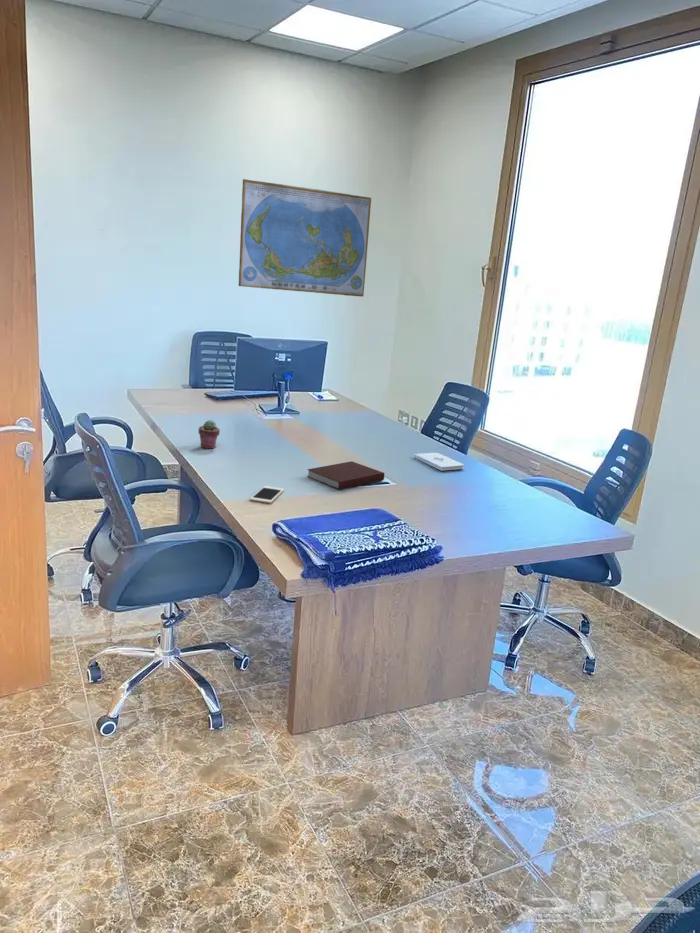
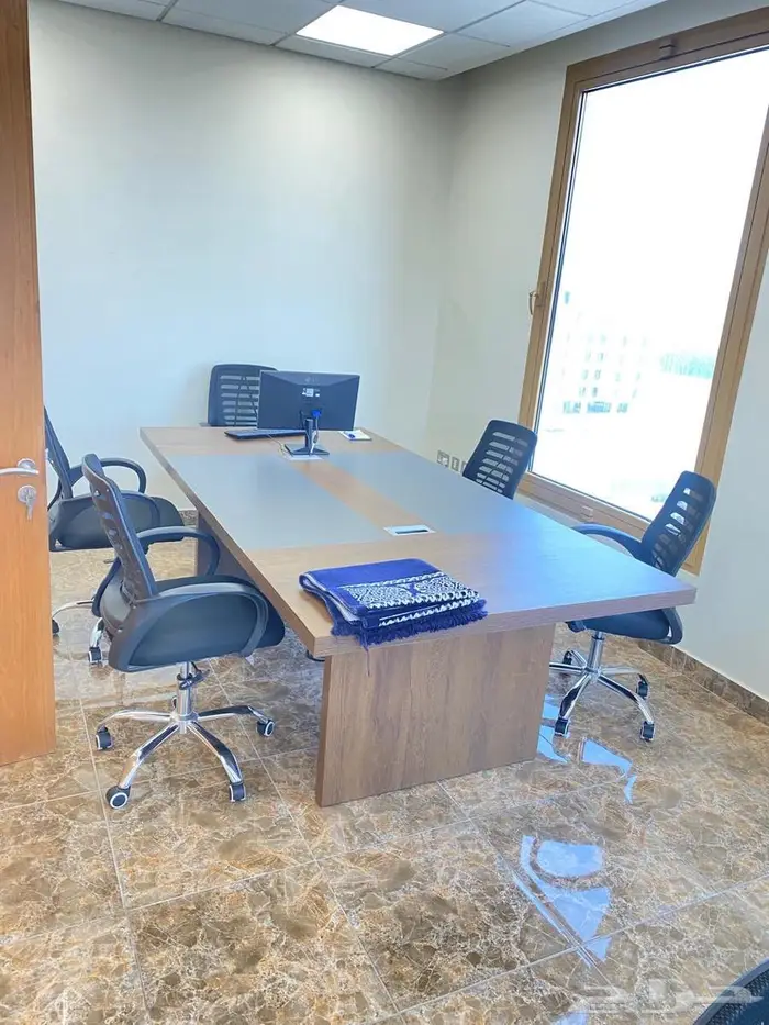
- potted succulent [198,419,221,450]
- cell phone [249,485,285,504]
- world map [237,178,372,297]
- notepad [413,452,465,472]
- notebook [306,460,385,491]
